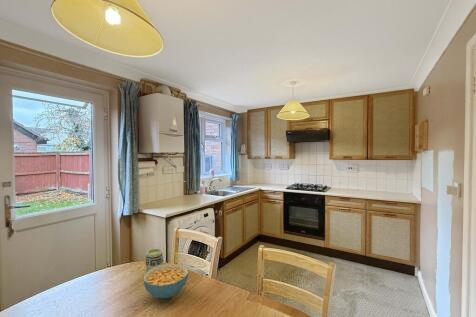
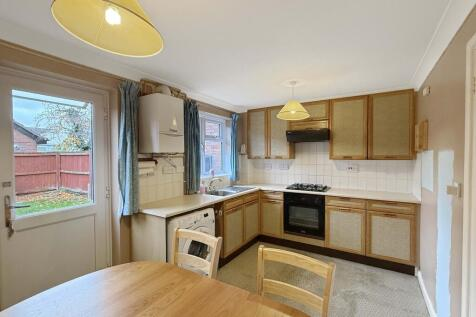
- cereal bowl [142,262,189,300]
- cup [144,247,164,272]
